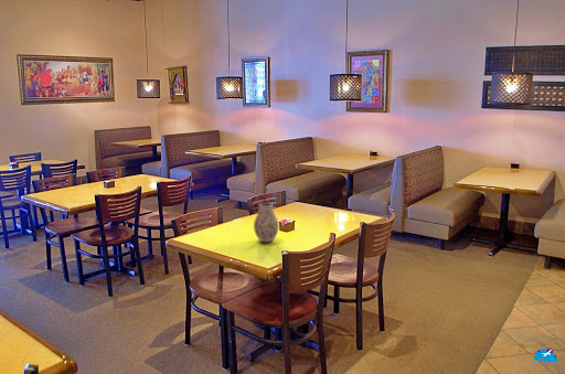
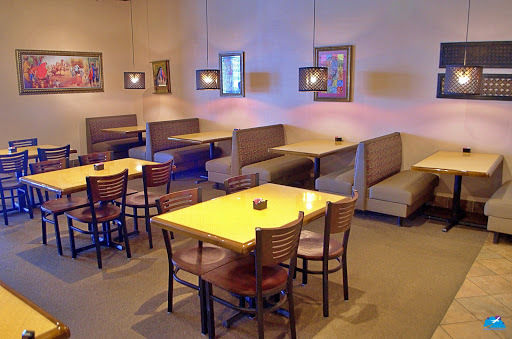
- vase [253,202,280,243]
